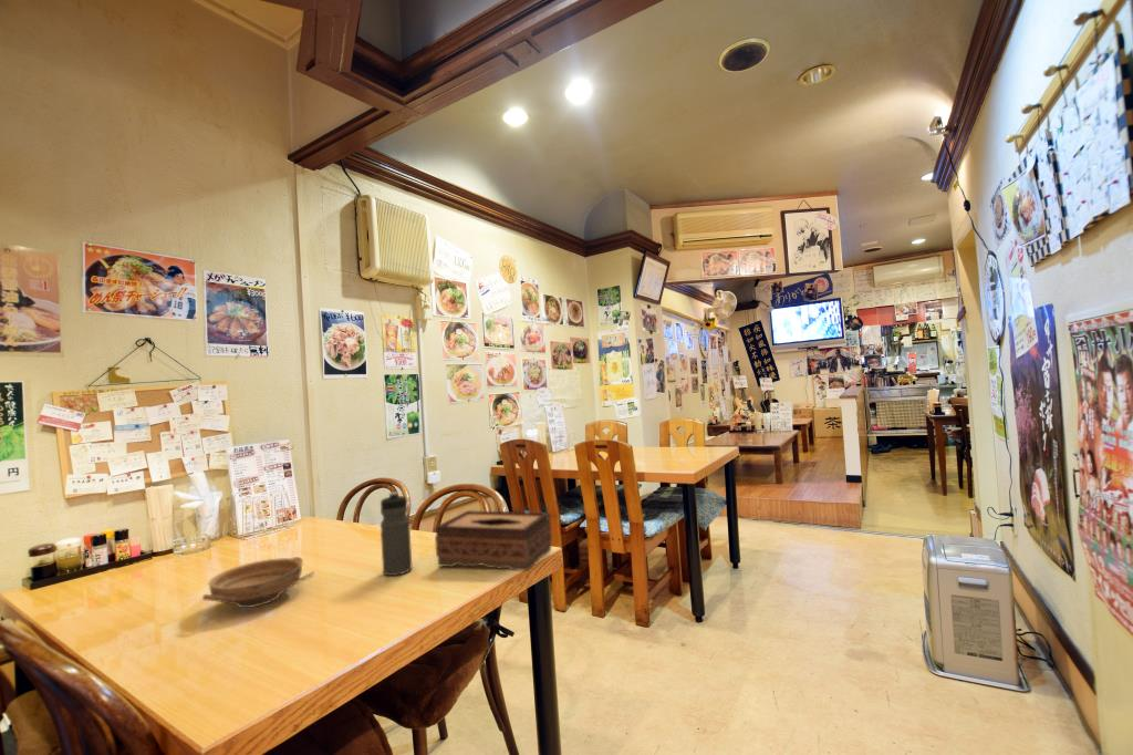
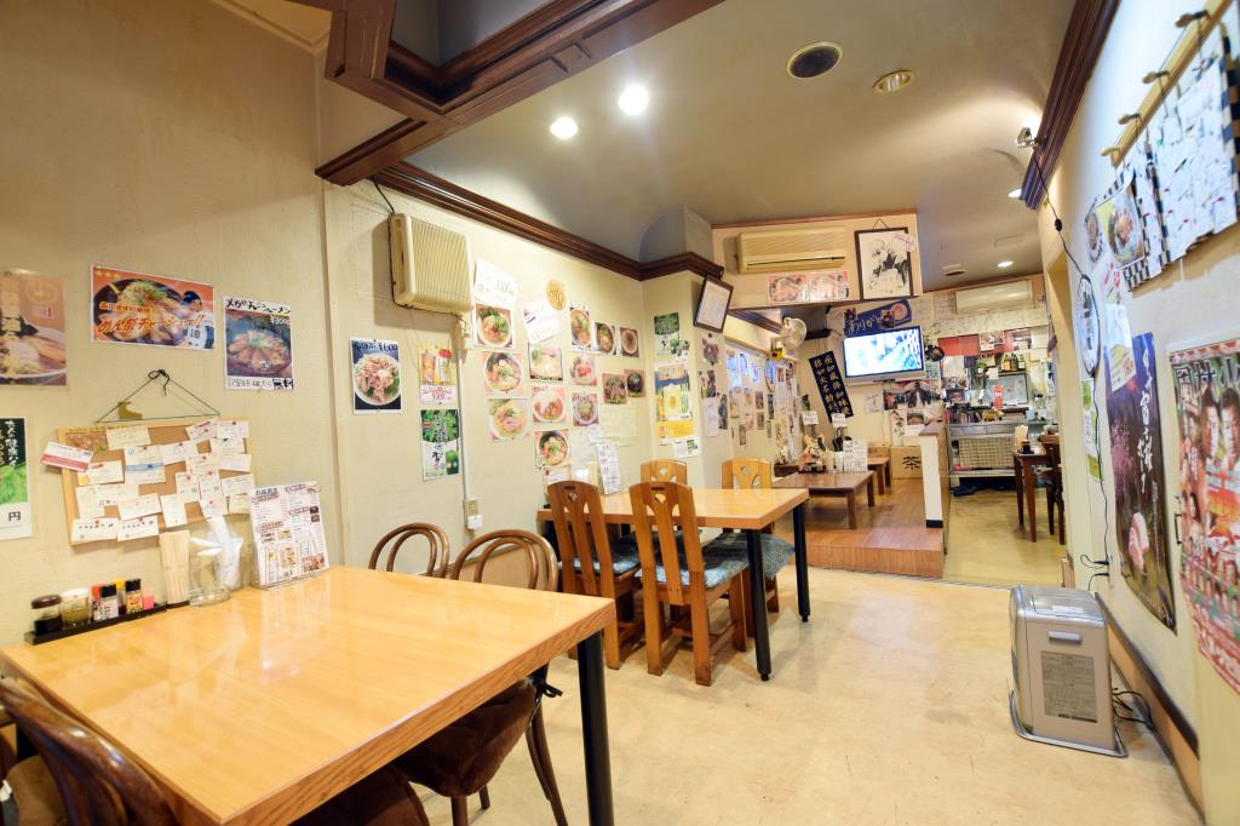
- tissue box [434,509,553,572]
- bowl [201,556,315,609]
- water bottle [380,490,413,577]
